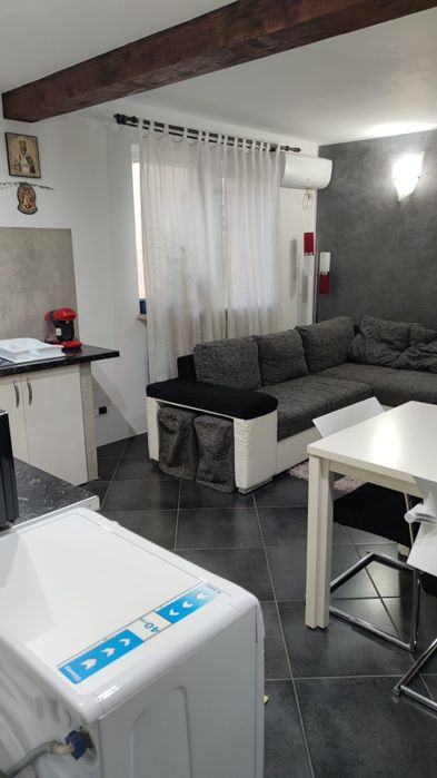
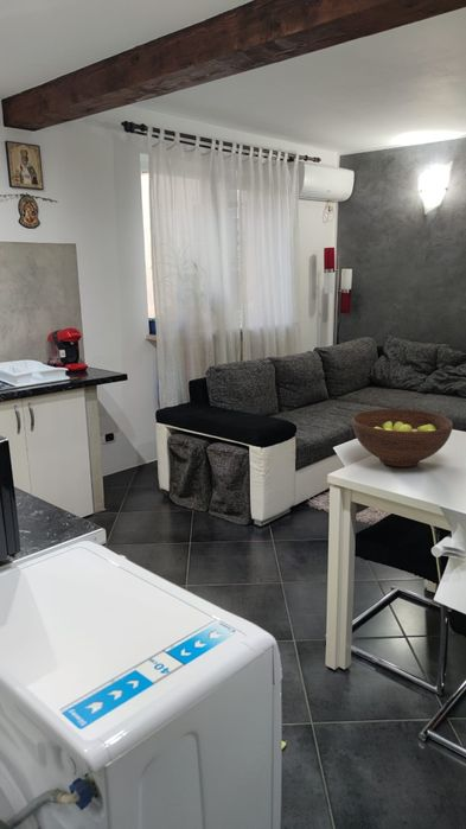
+ fruit bowl [351,408,454,468]
